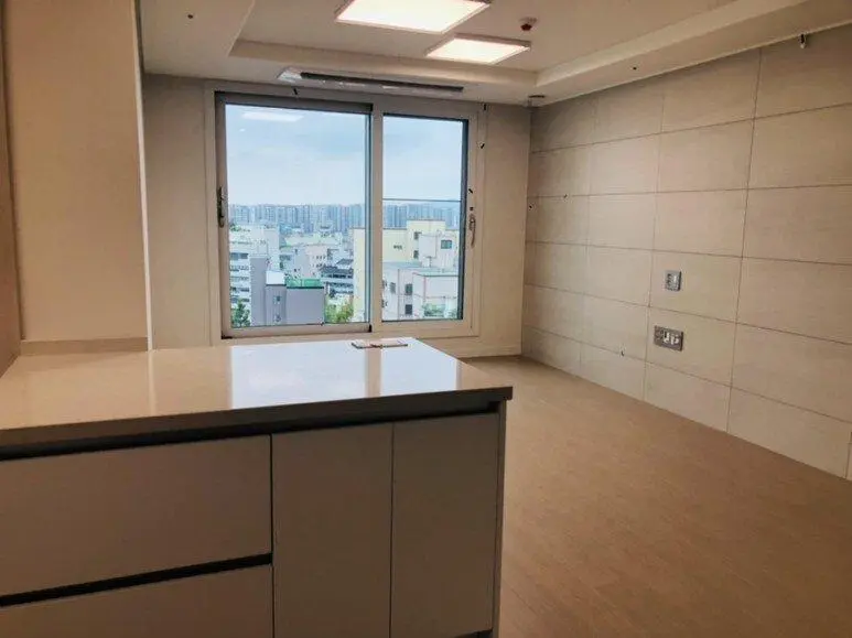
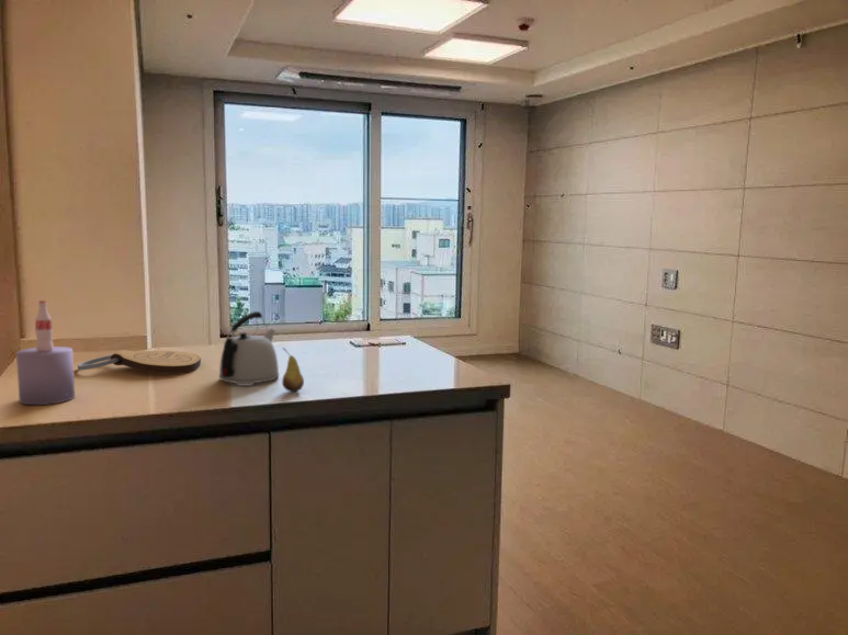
+ bottle [15,299,76,406]
+ key chain [76,349,202,374]
+ fruit [281,347,305,393]
+ kettle [218,310,280,387]
